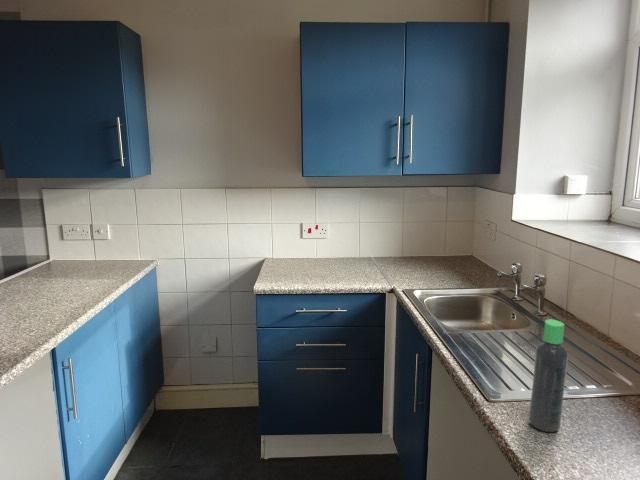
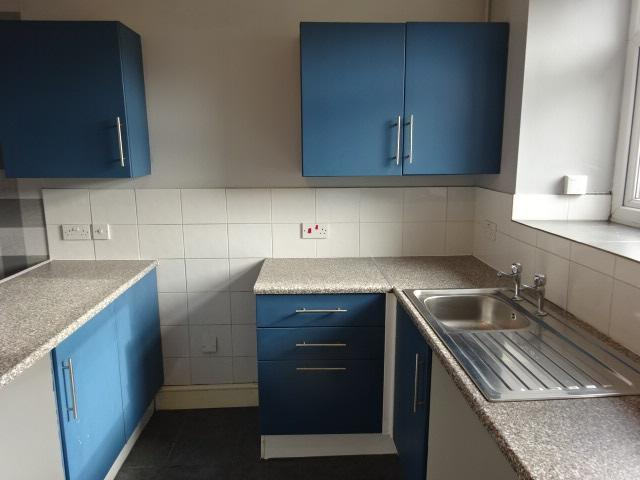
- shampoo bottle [528,318,569,433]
